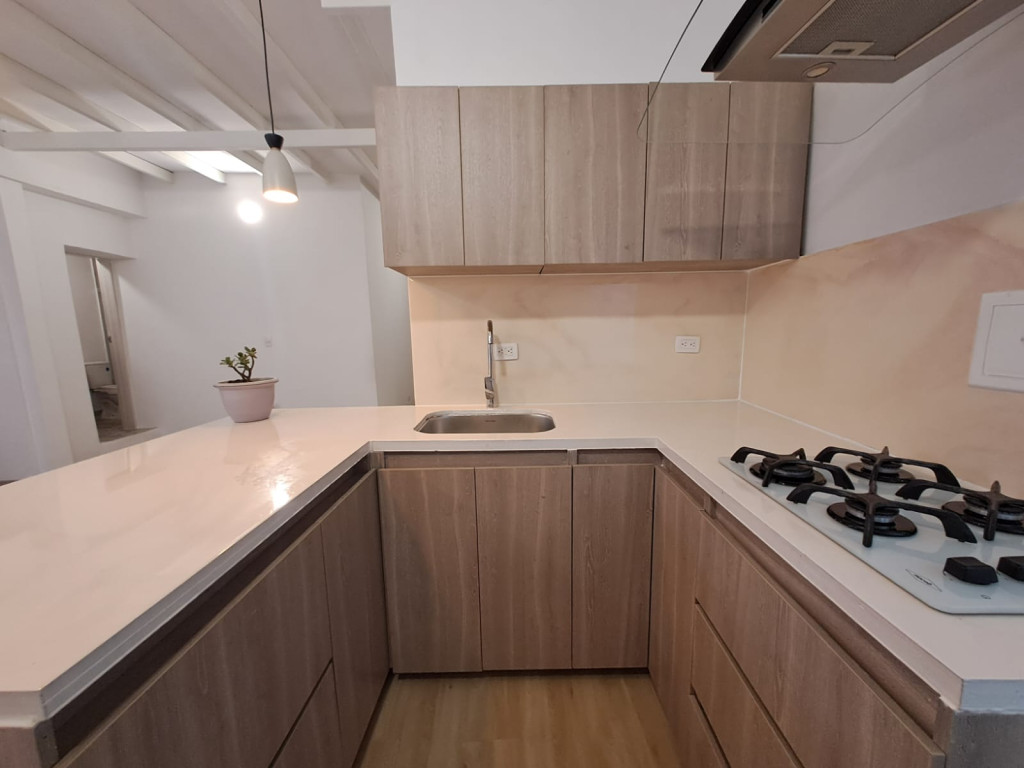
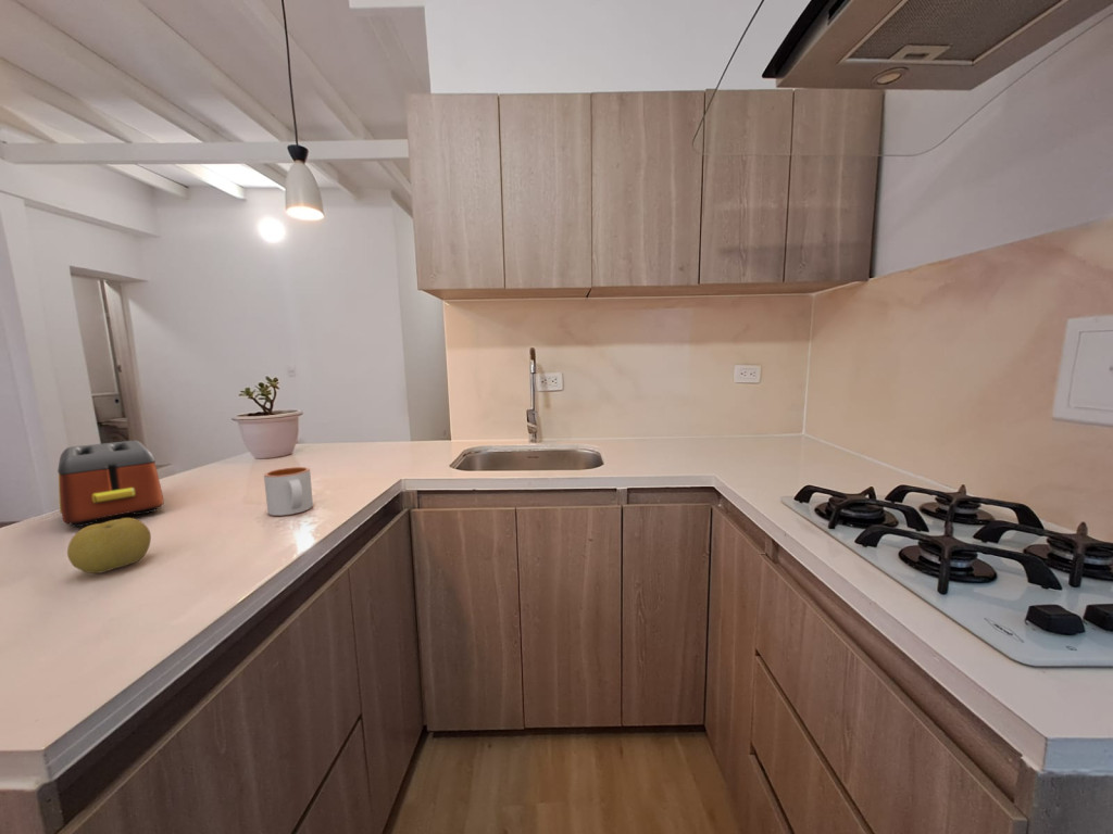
+ fruit [66,517,152,574]
+ mug [263,466,314,517]
+ toaster [57,440,164,528]
